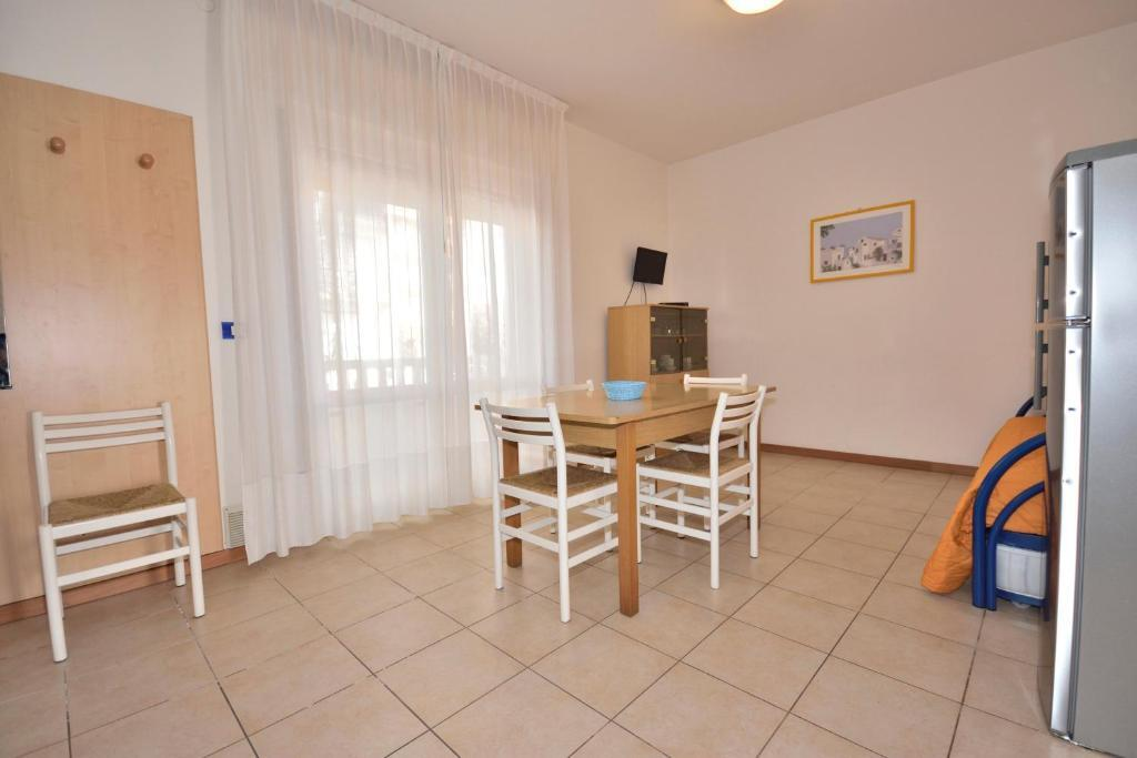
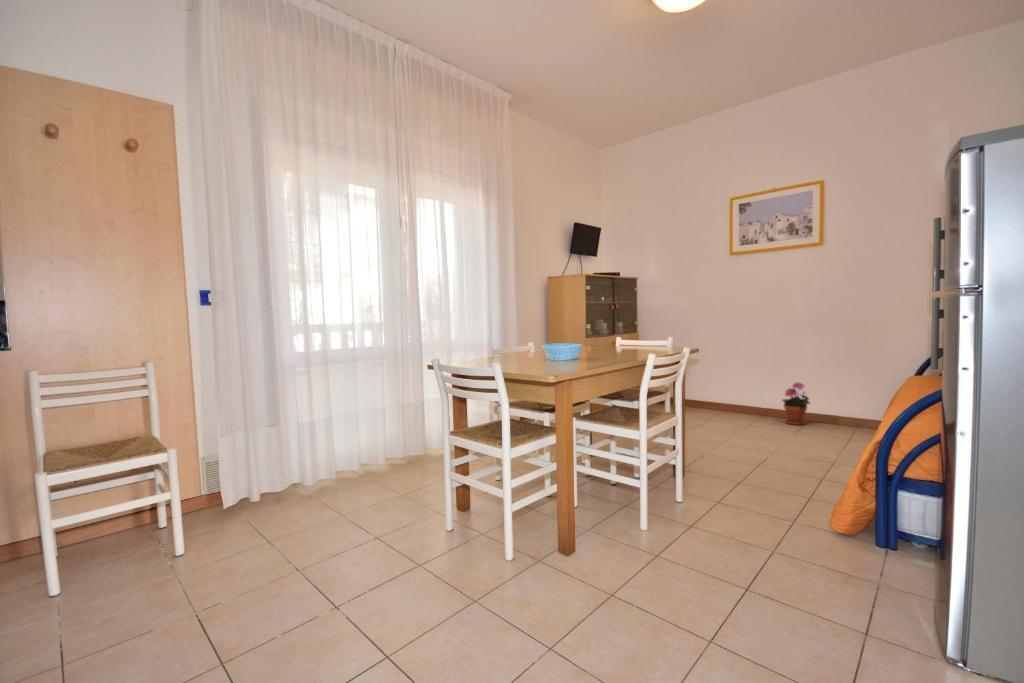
+ potted plant [781,381,811,426]
